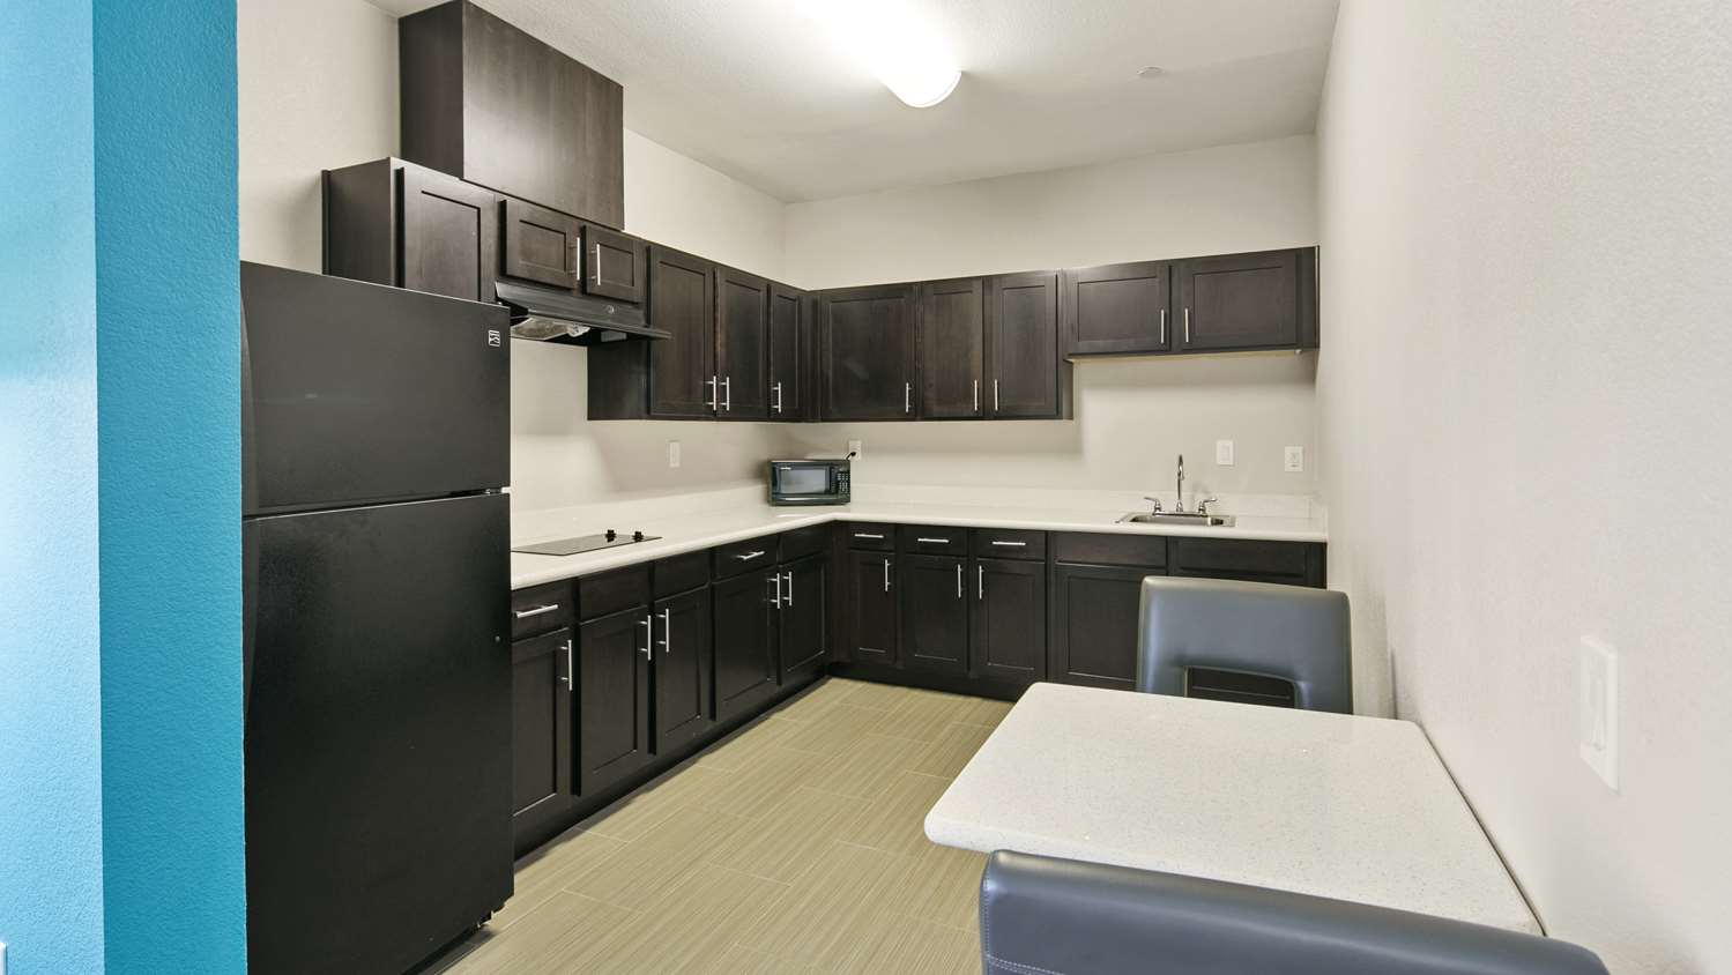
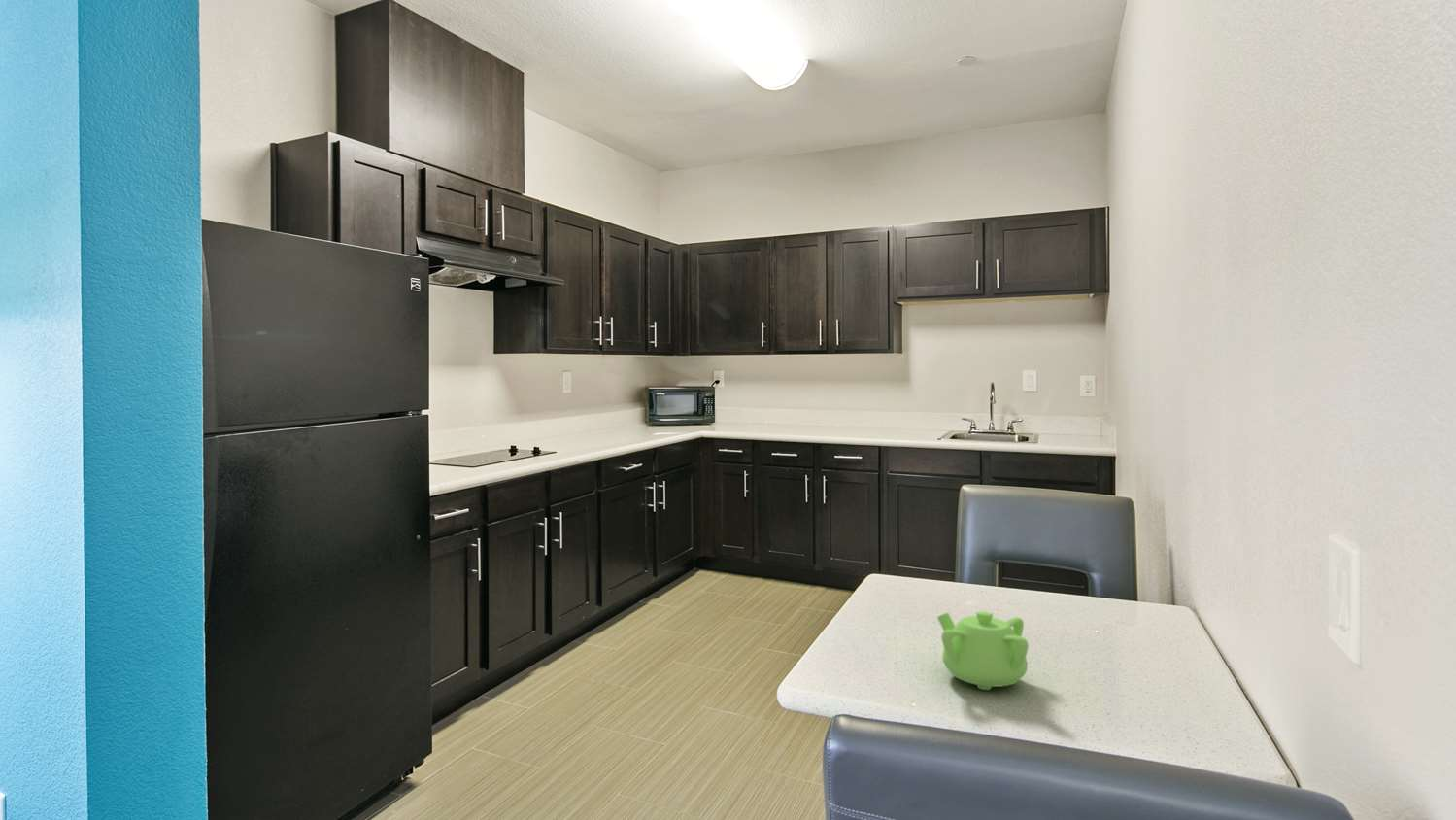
+ teapot [936,610,1030,691]
